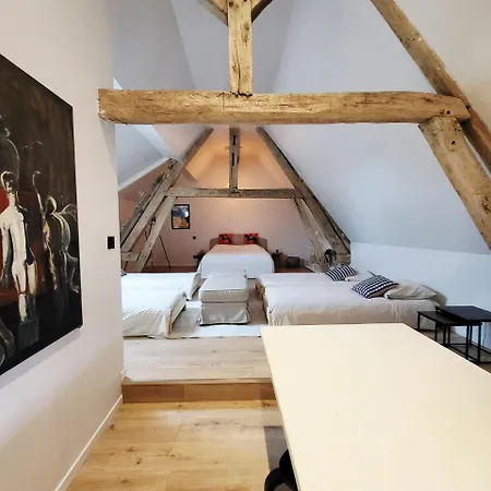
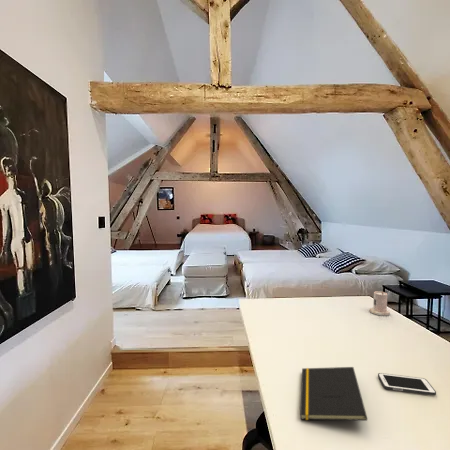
+ notepad [299,366,368,422]
+ cell phone [377,372,437,396]
+ candle [369,290,391,317]
